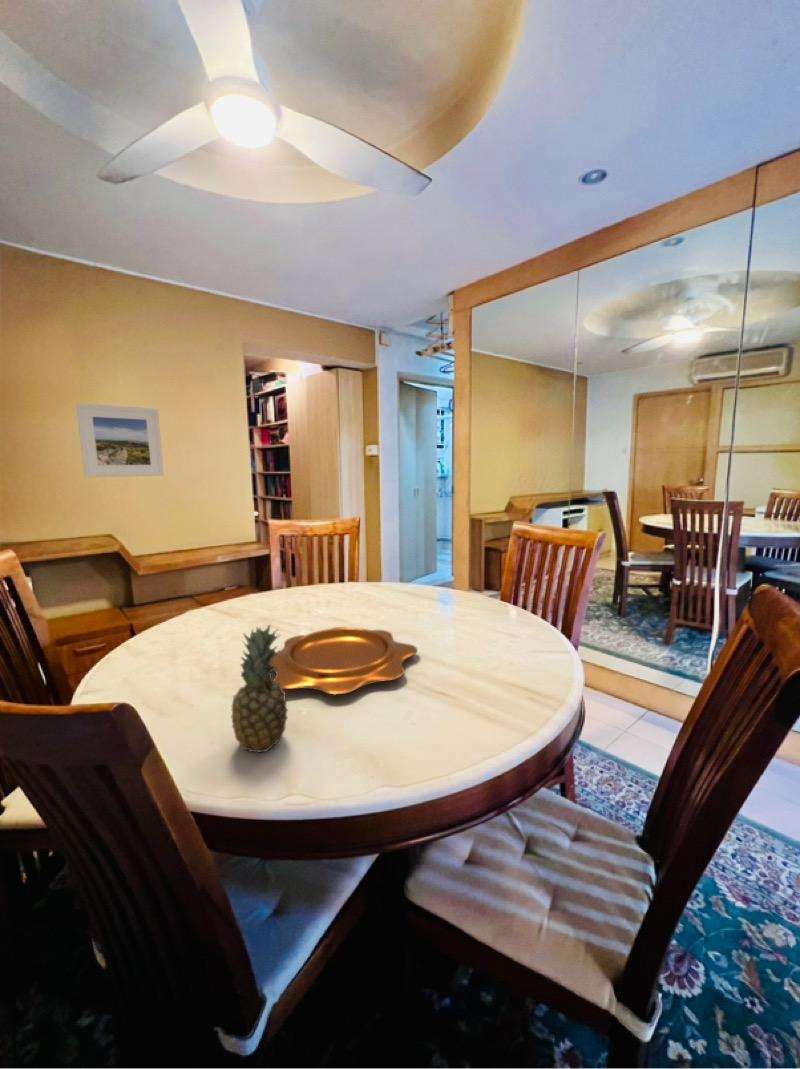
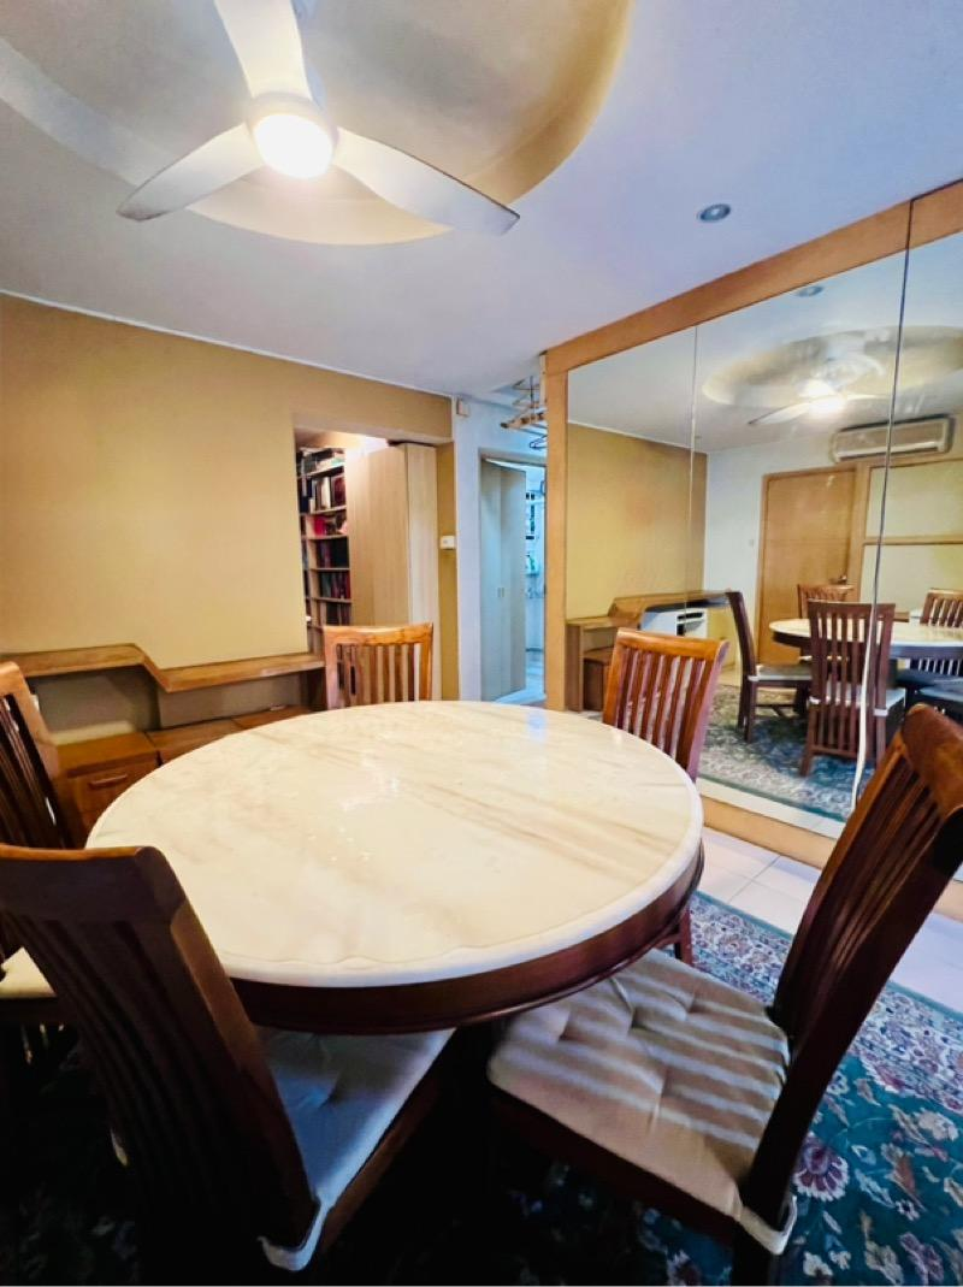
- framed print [75,402,165,478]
- fruit [230,623,289,753]
- decorative bowl [270,626,419,696]
